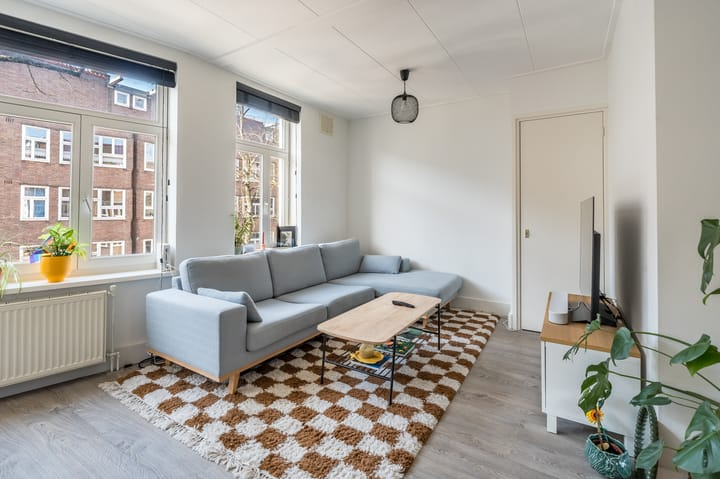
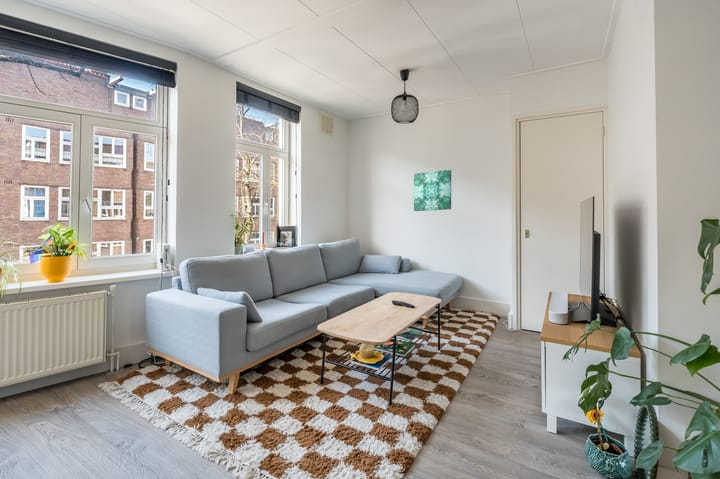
+ wall art [413,169,452,212]
